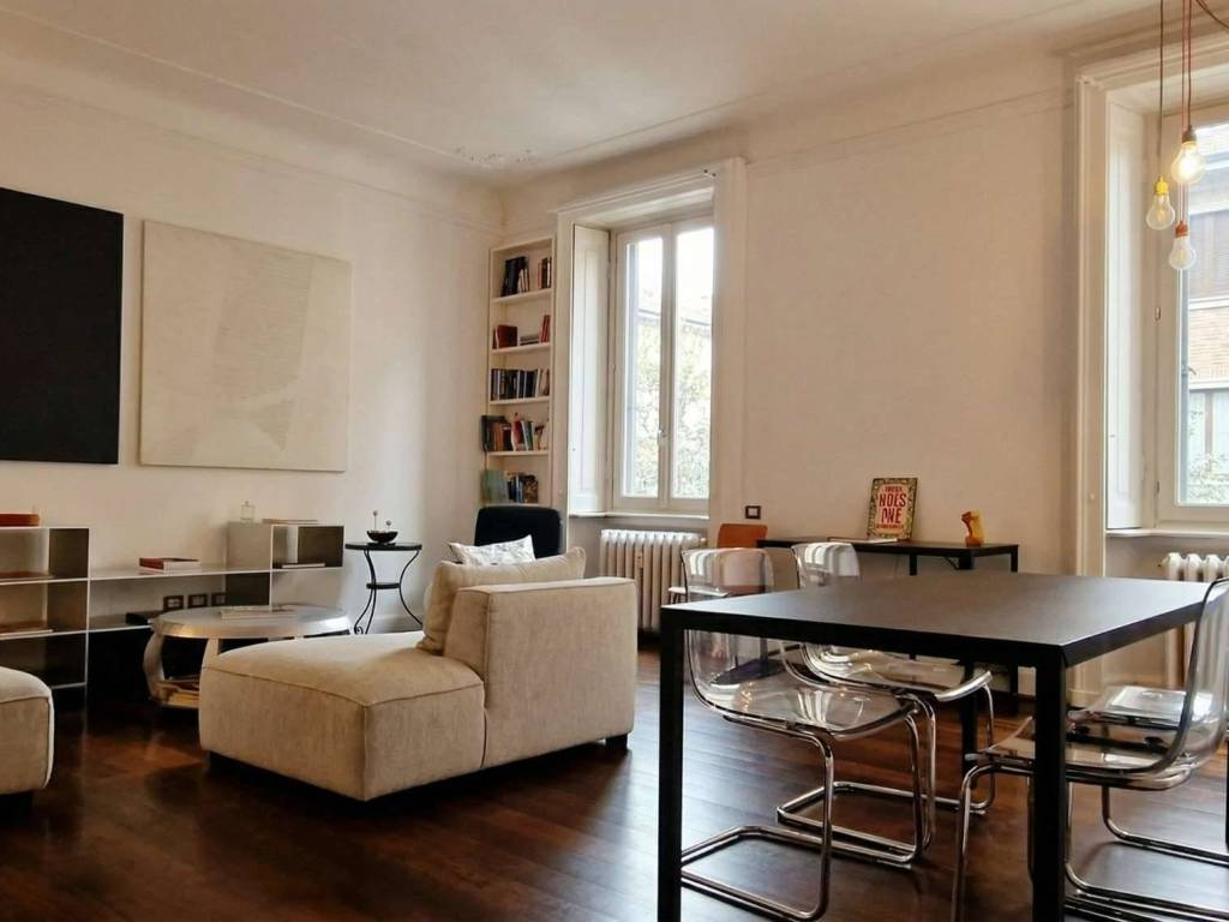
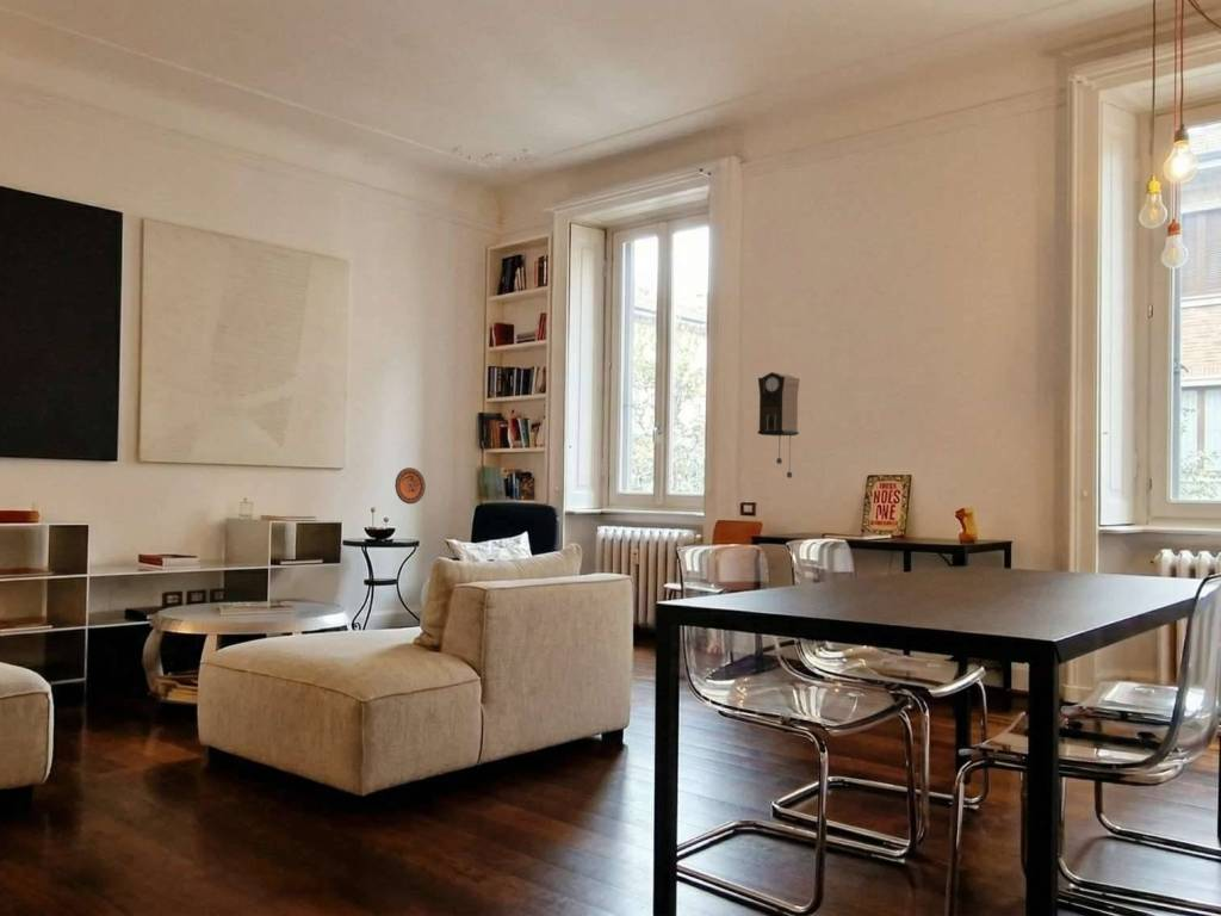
+ decorative plate [393,466,427,505]
+ pendulum clock [757,371,801,479]
